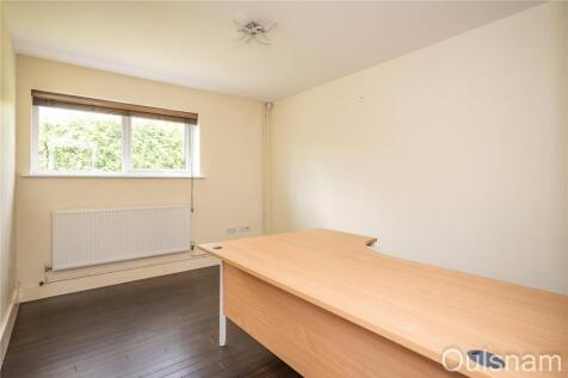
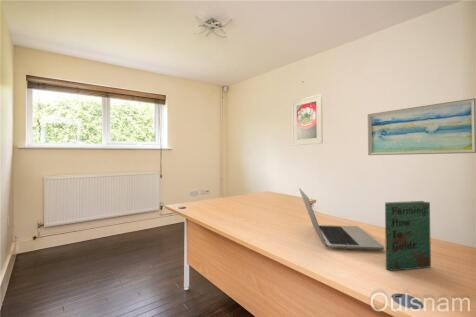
+ laptop [298,187,385,251]
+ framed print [291,93,324,146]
+ book [384,200,432,272]
+ wall art [367,97,476,156]
